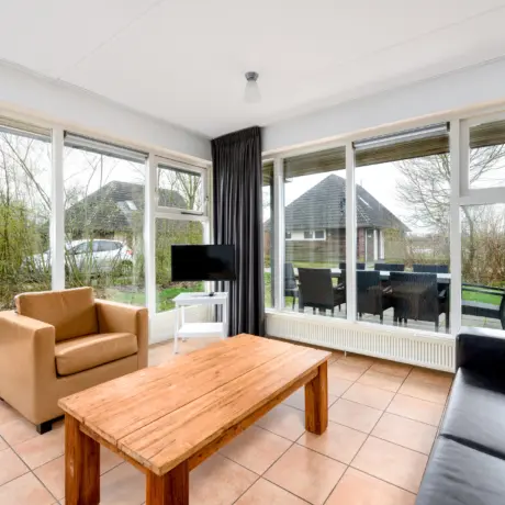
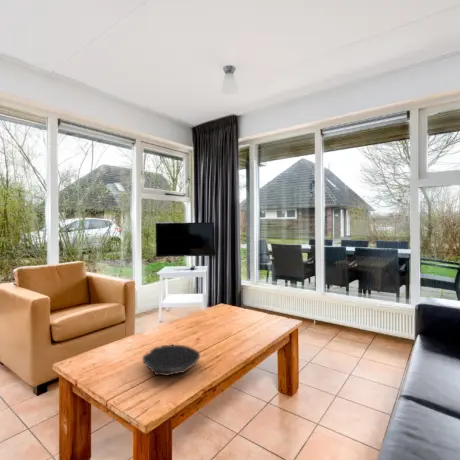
+ bowl [141,344,201,377]
